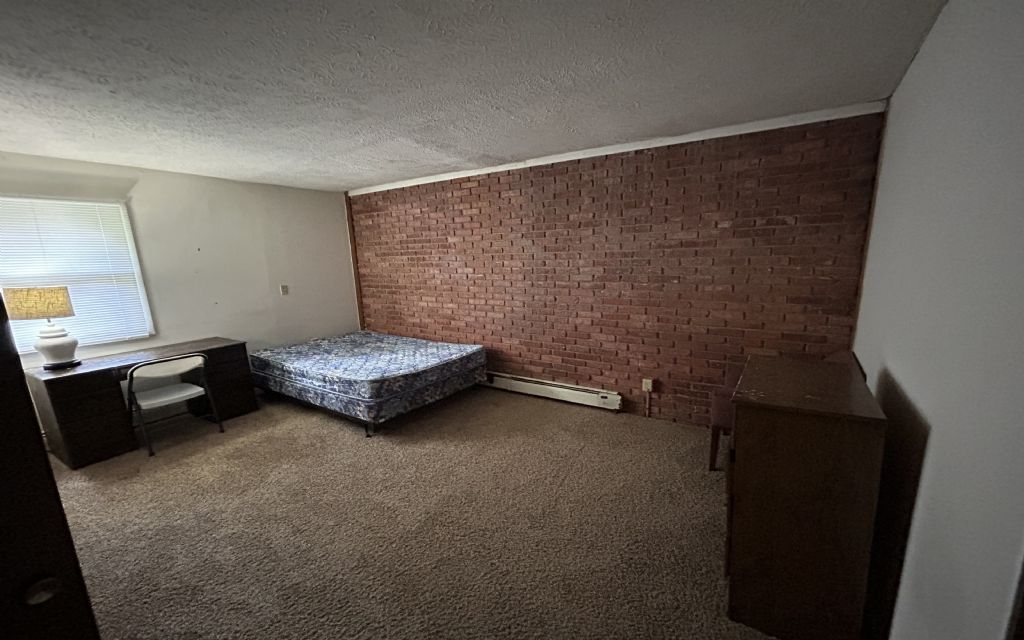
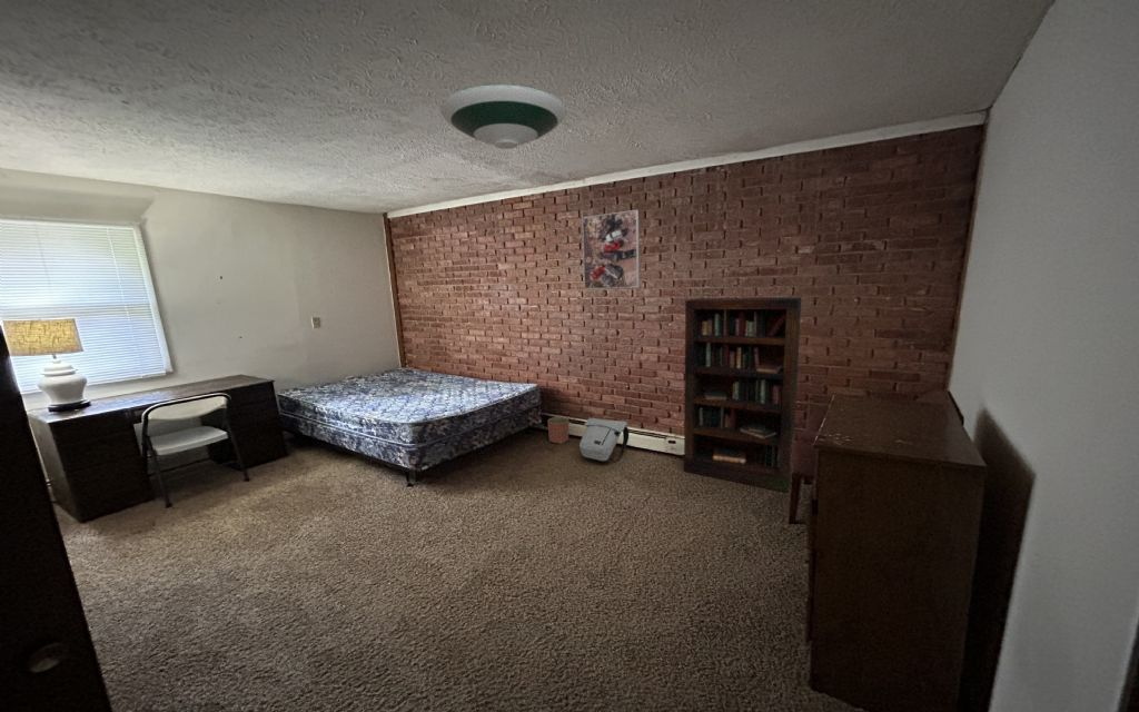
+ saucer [439,85,567,150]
+ bookcase [683,296,802,494]
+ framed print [582,209,641,290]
+ planter [547,416,570,445]
+ backpack [578,417,631,463]
